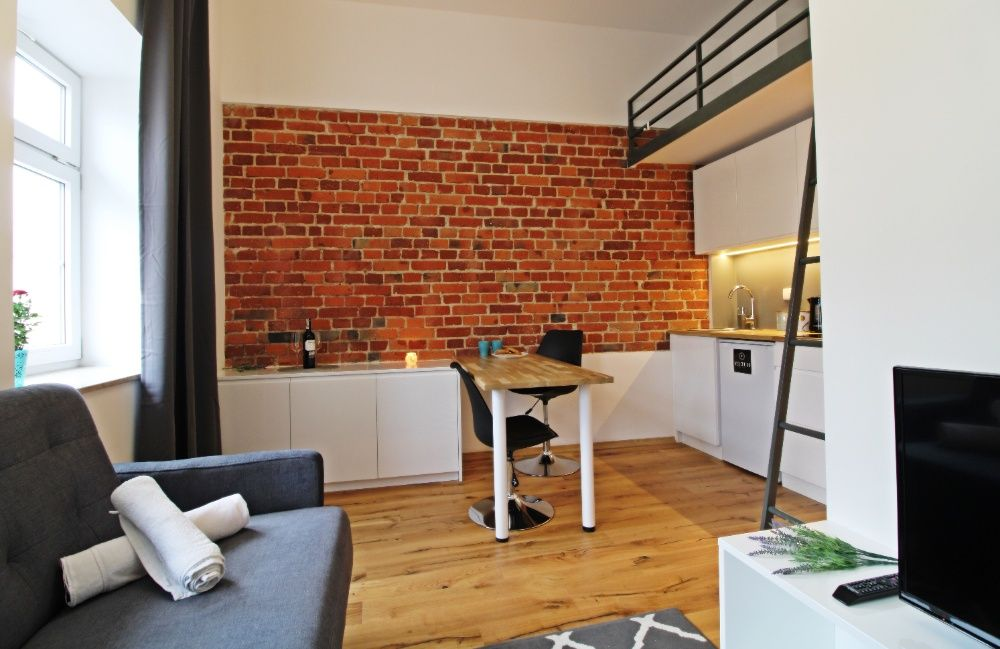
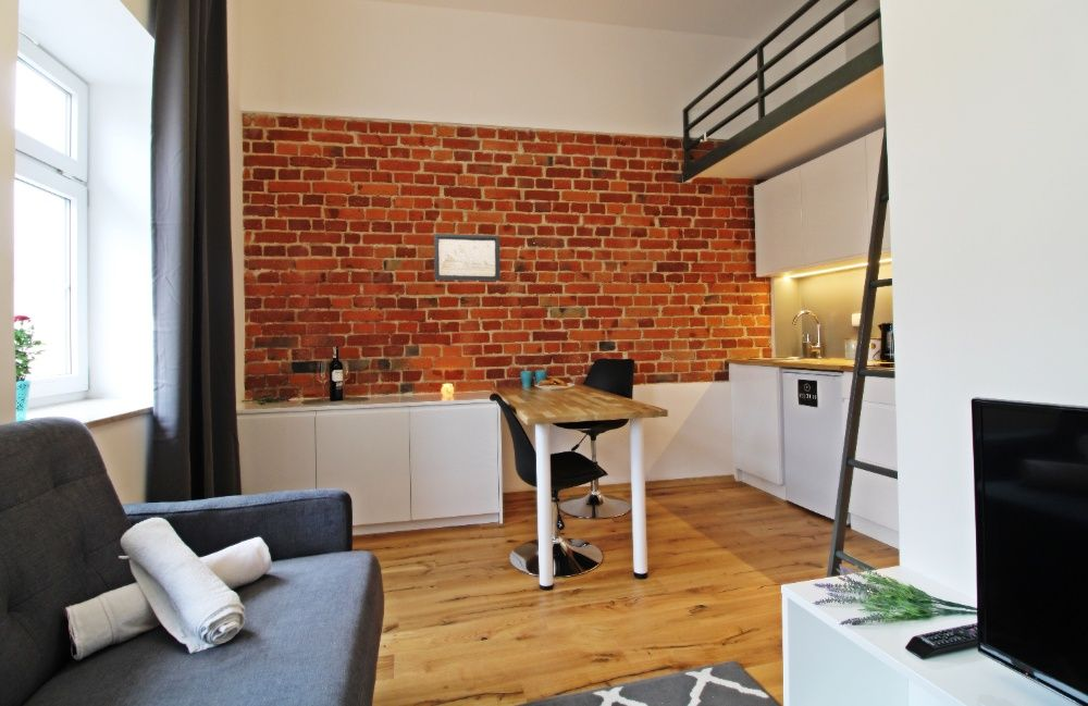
+ wall art [433,233,502,282]
